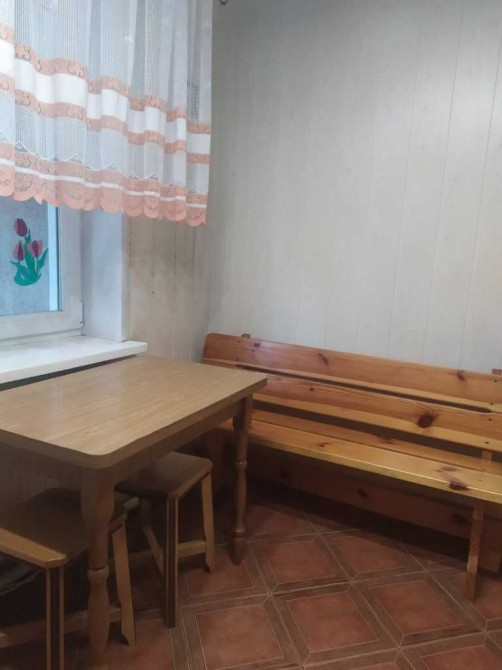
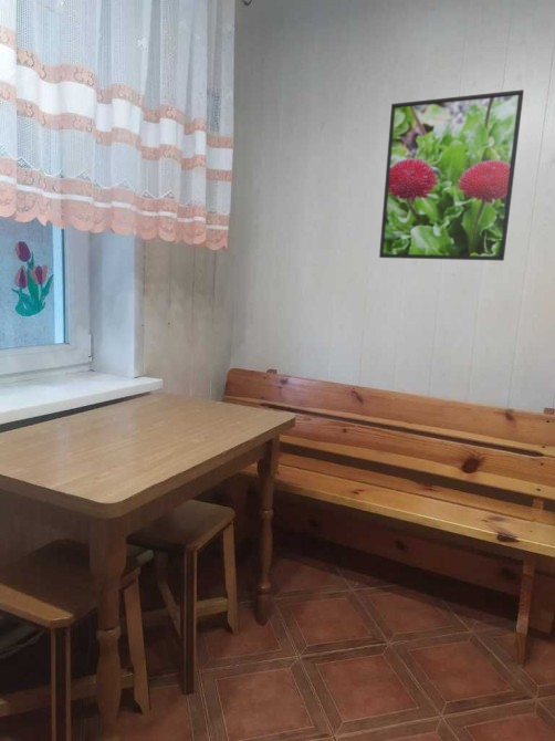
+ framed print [378,88,525,262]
